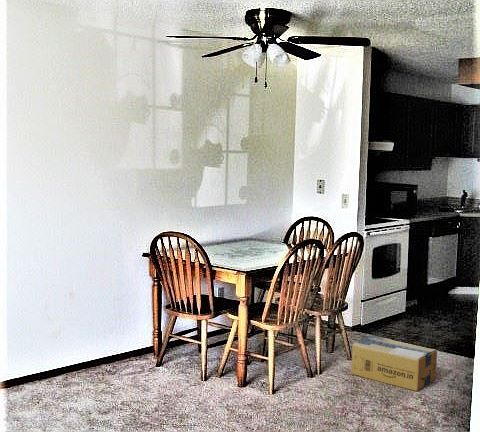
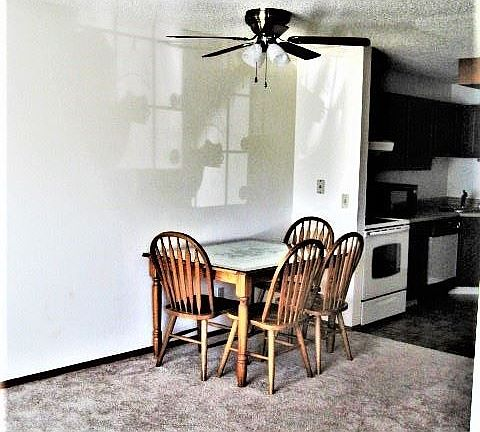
- cardboard box [350,334,438,392]
